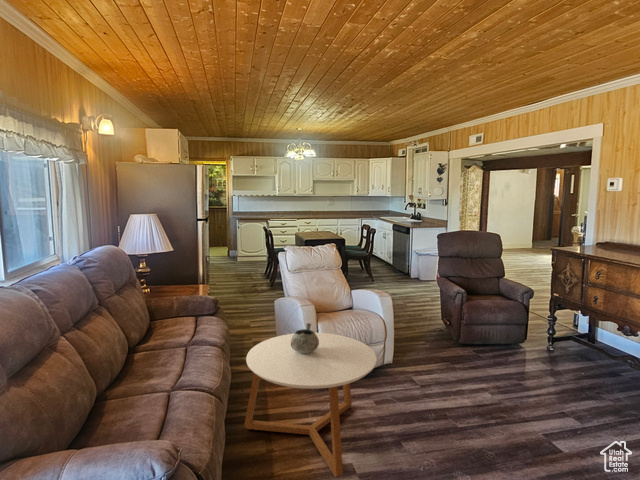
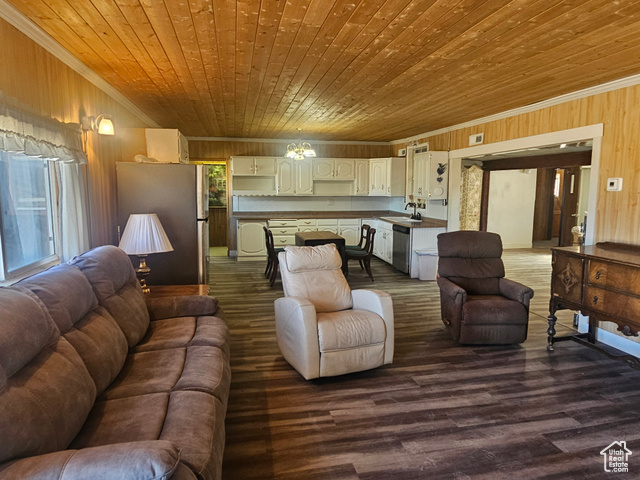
- decorative bowl [291,322,319,353]
- coffee table [244,332,378,478]
